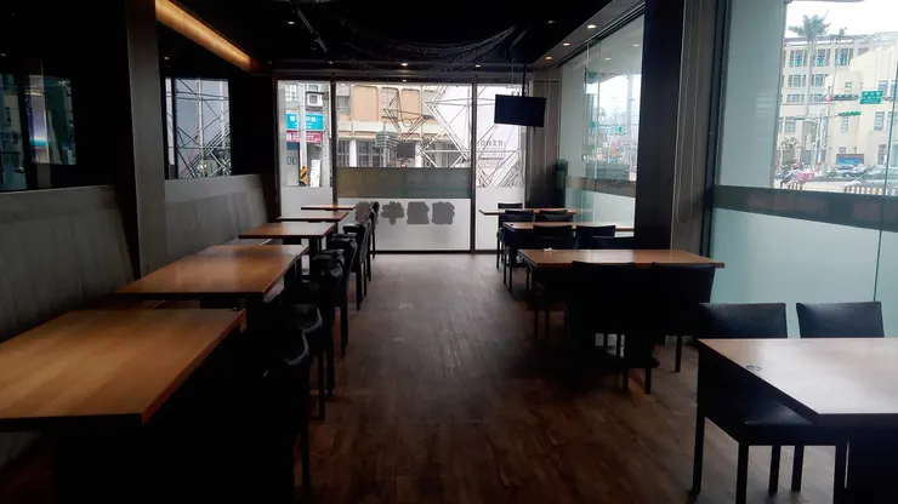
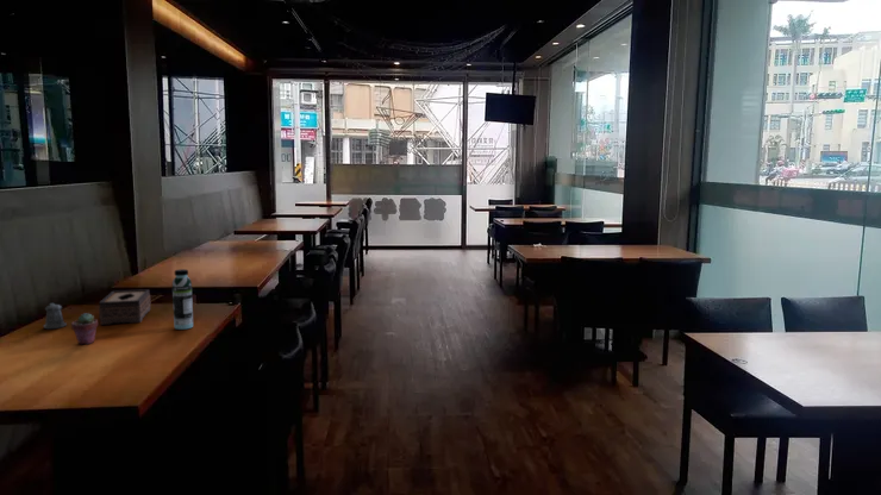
+ tissue box [98,288,152,326]
+ pepper shaker [43,302,68,330]
+ potted succulent [70,312,99,345]
+ water bottle [171,268,194,331]
